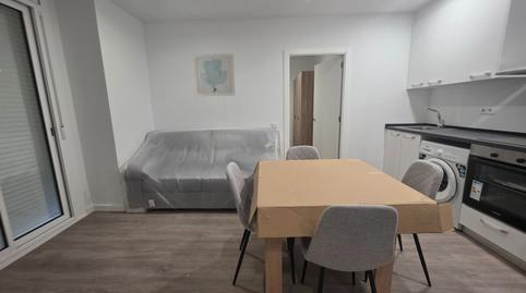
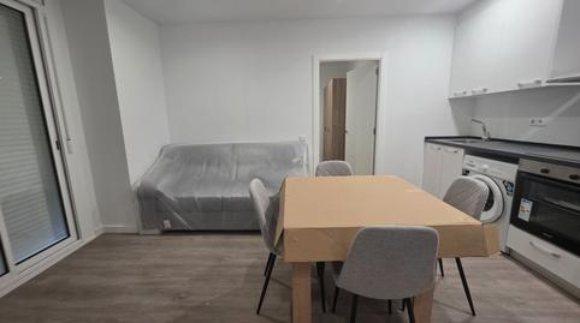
- wall art [192,52,236,97]
